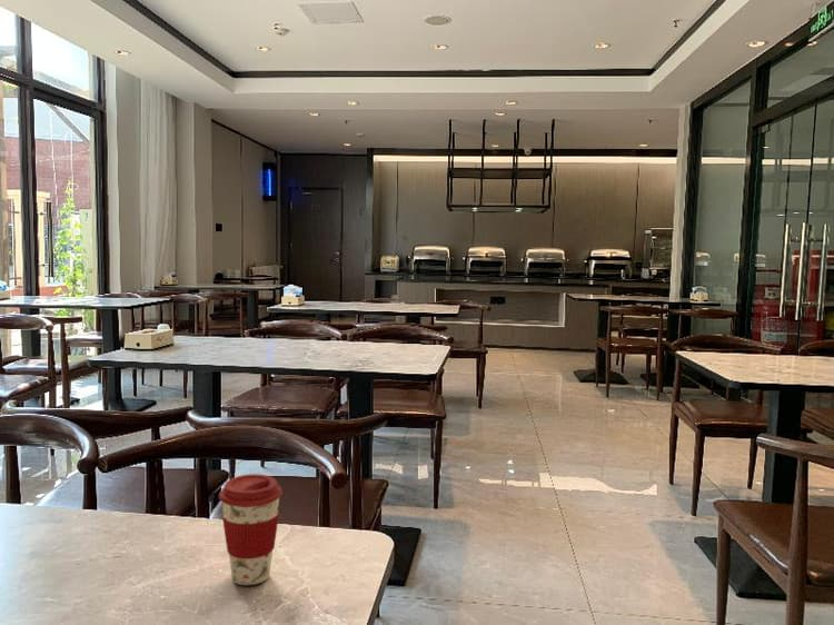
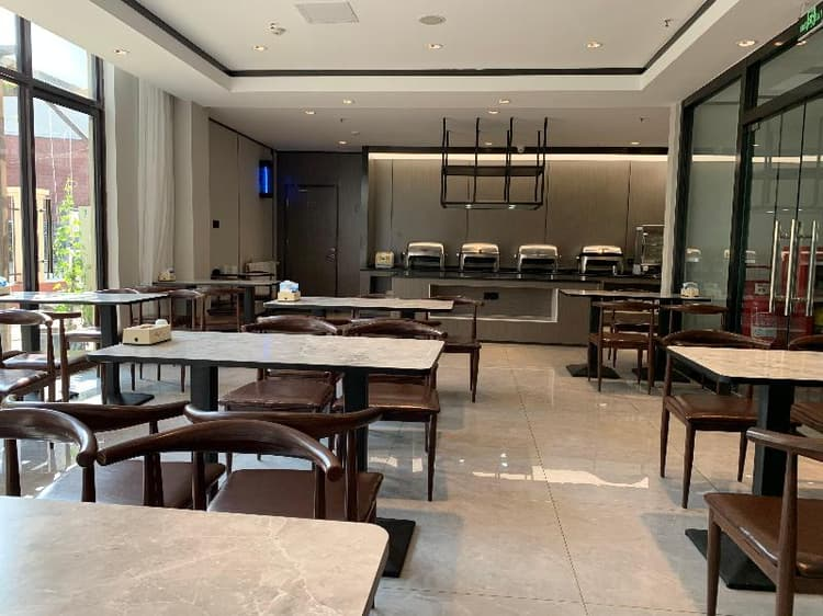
- coffee cup [218,473,284,586]
